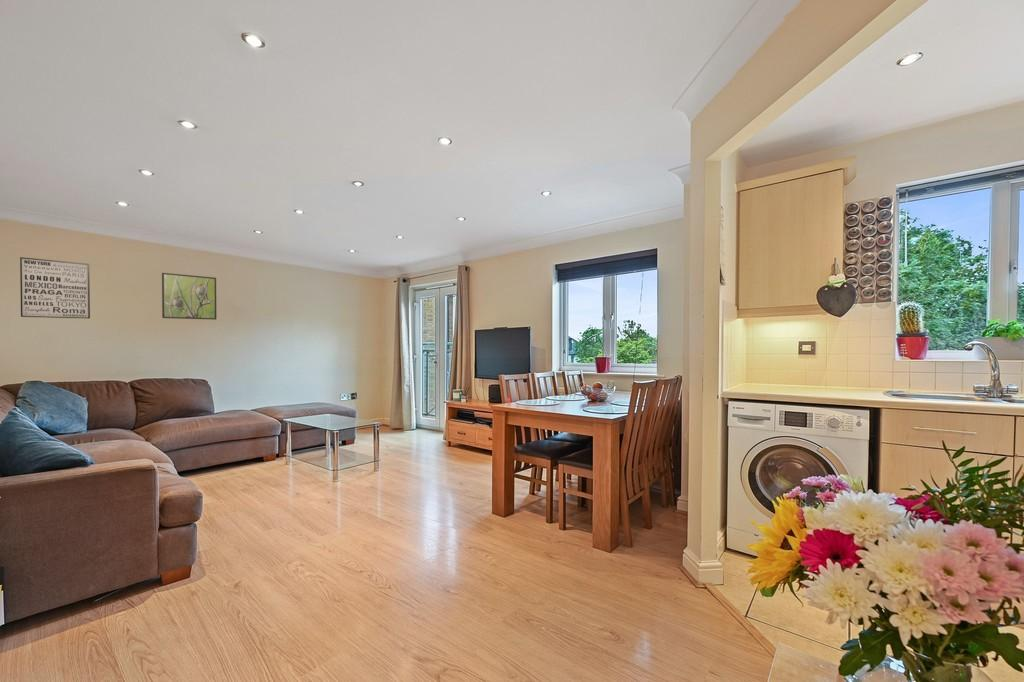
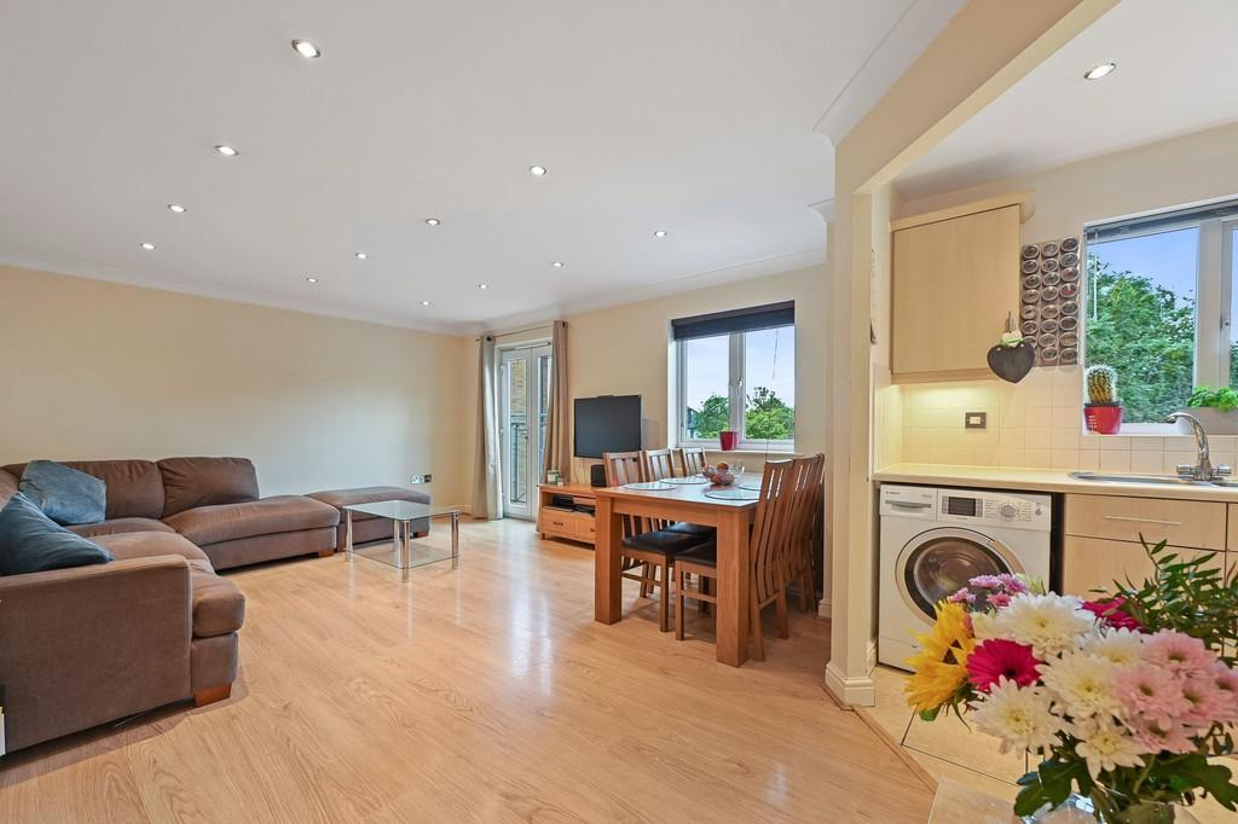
- wall art [19,256,91,319]
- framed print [161,272,217,321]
